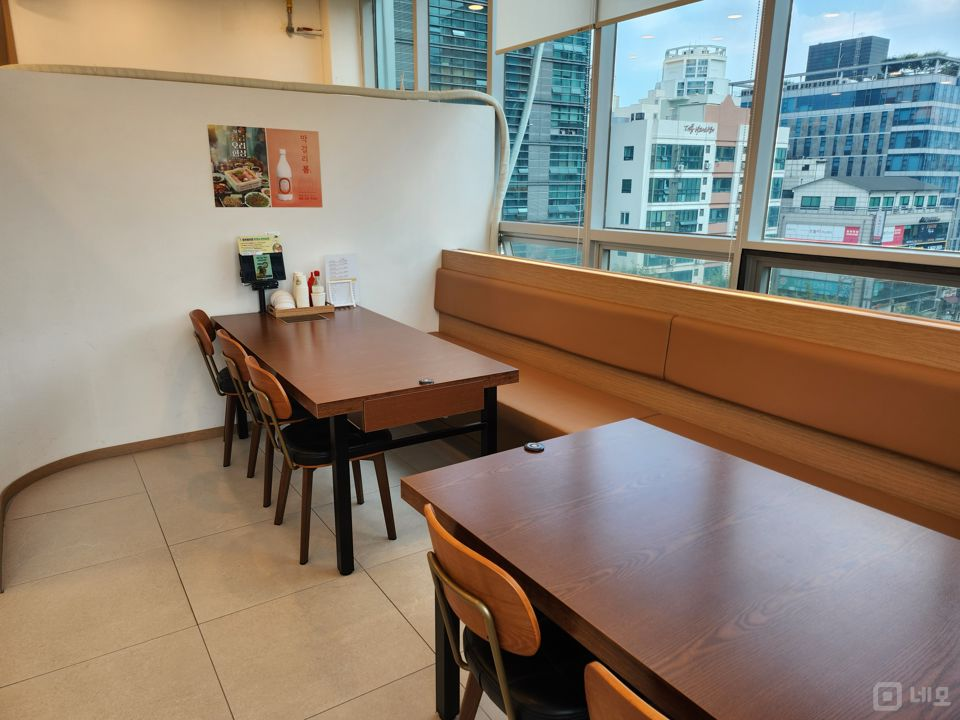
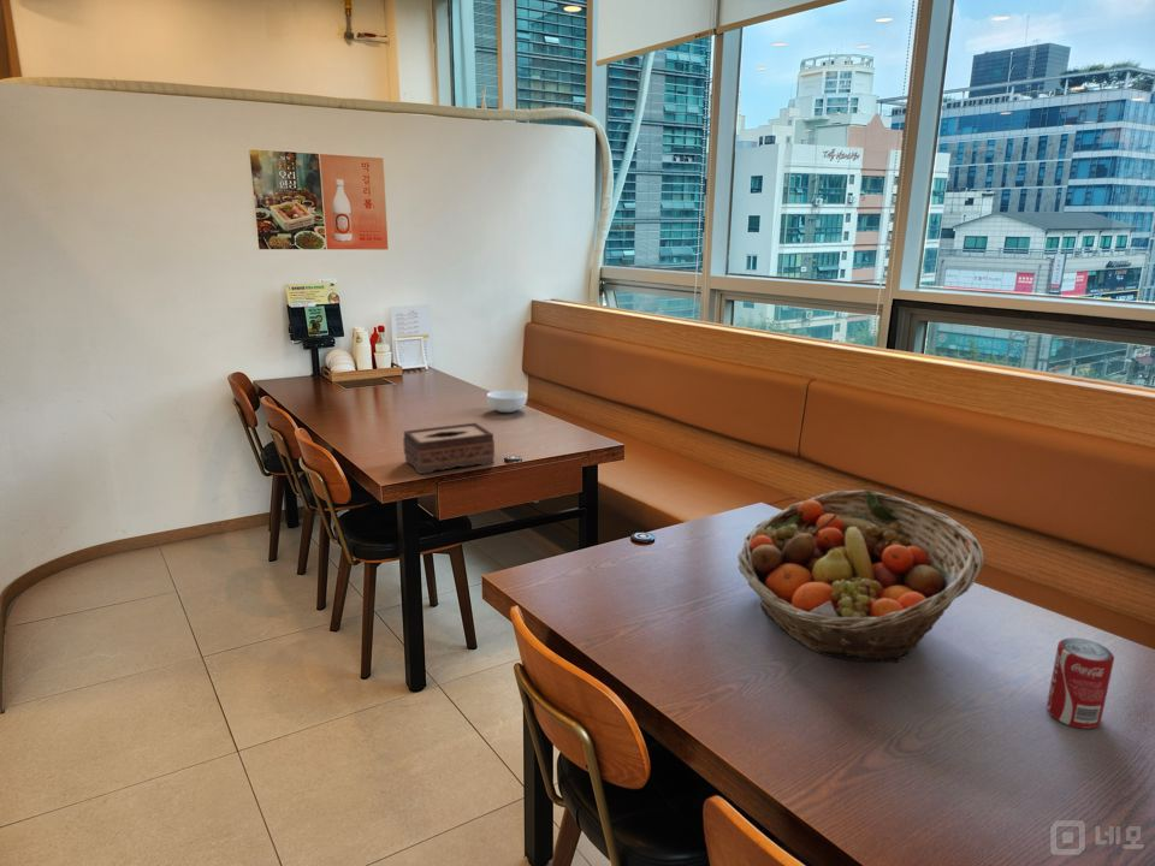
+ cereal bowl [486,388,528,414]
+ beverage can [1046,636,1115,730]
+ fruit basket [736,488,985,664]
+ tissue box [402,422,496,475]
